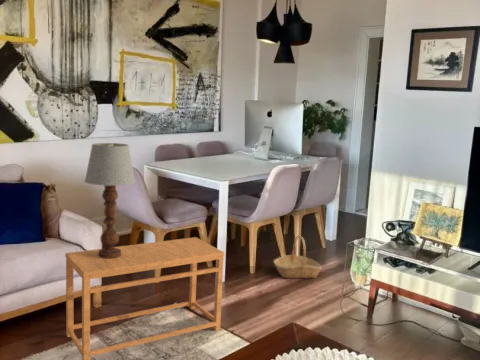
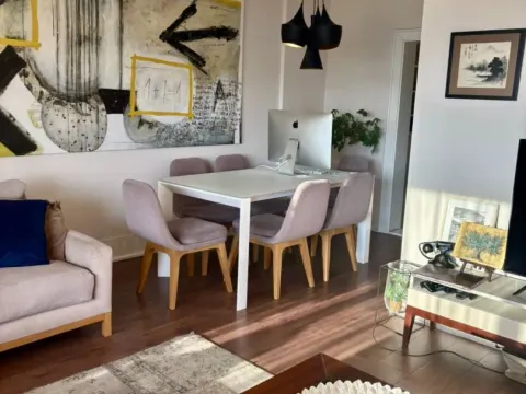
- basket [273,234,323,280]
- table lamp [83,142,137,259]
- side table [64,236,225,360]
